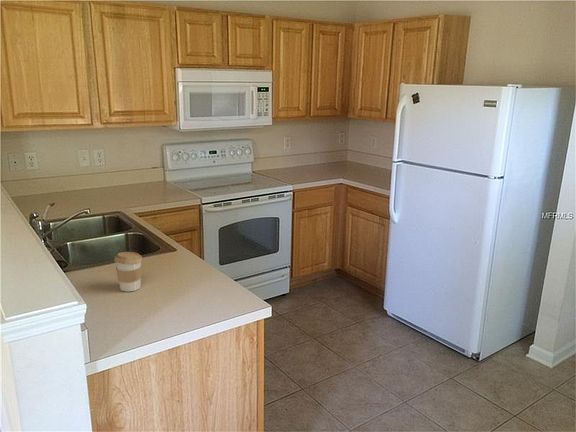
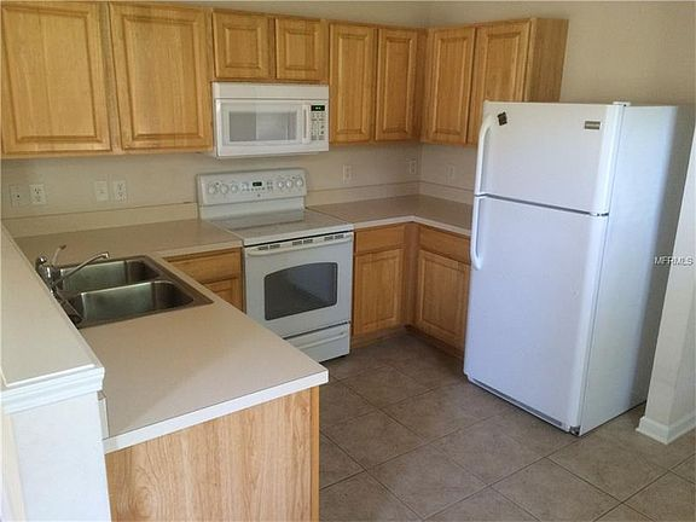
- coffee cup [113,251,143,292]
